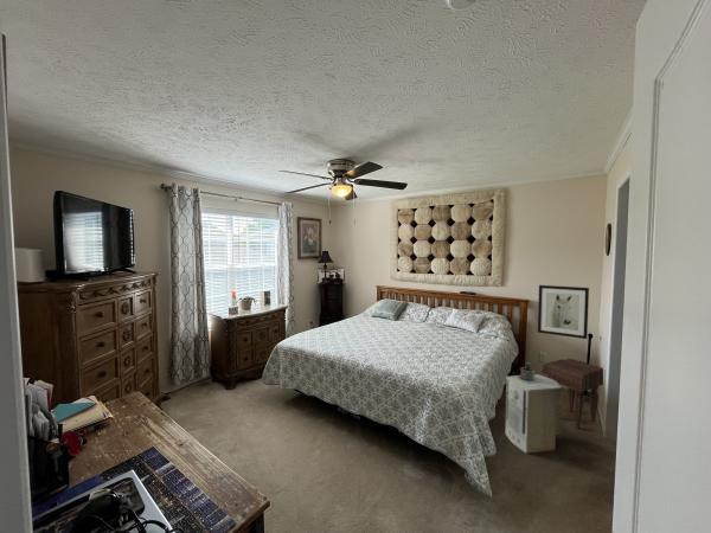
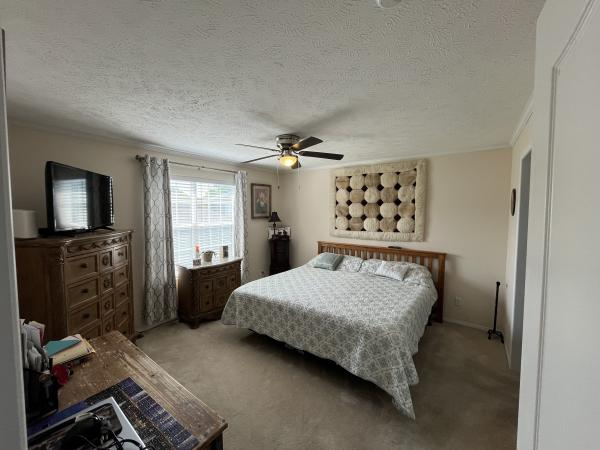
- air purifier [505,373,563,455]
- nightstand [542,358,604,430]
- potted cactus [513,361,539,383]
- wall art [537,284,590,340]
